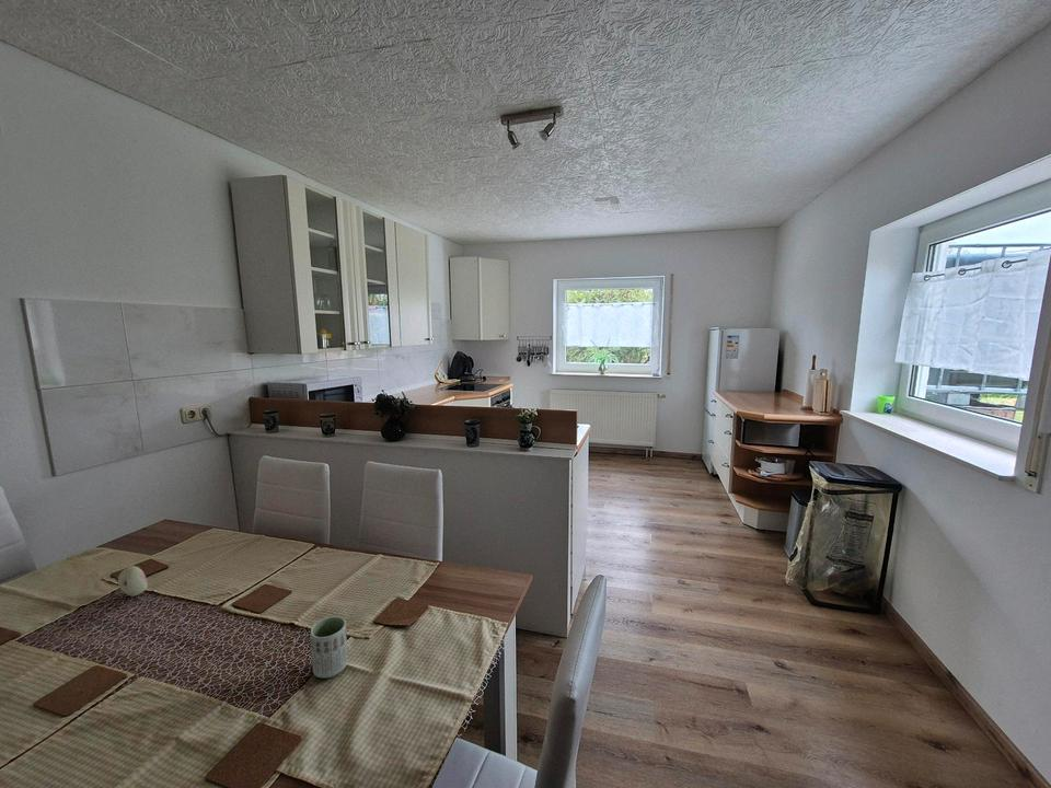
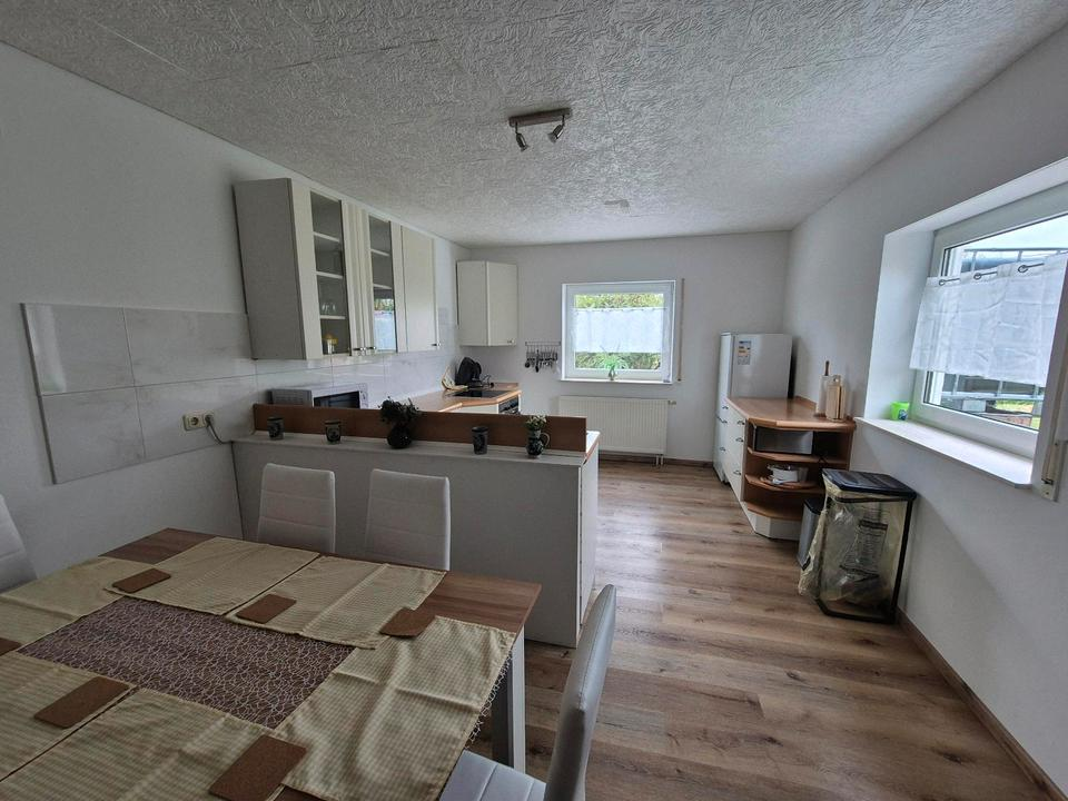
- fruit [117,565,149,598]
- cup [310,615,348,679]
